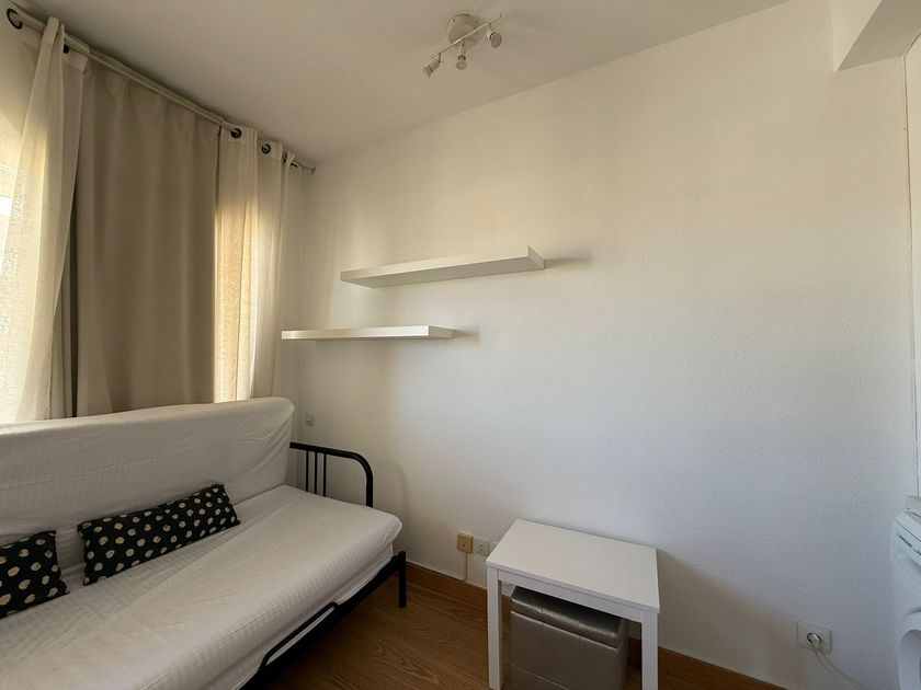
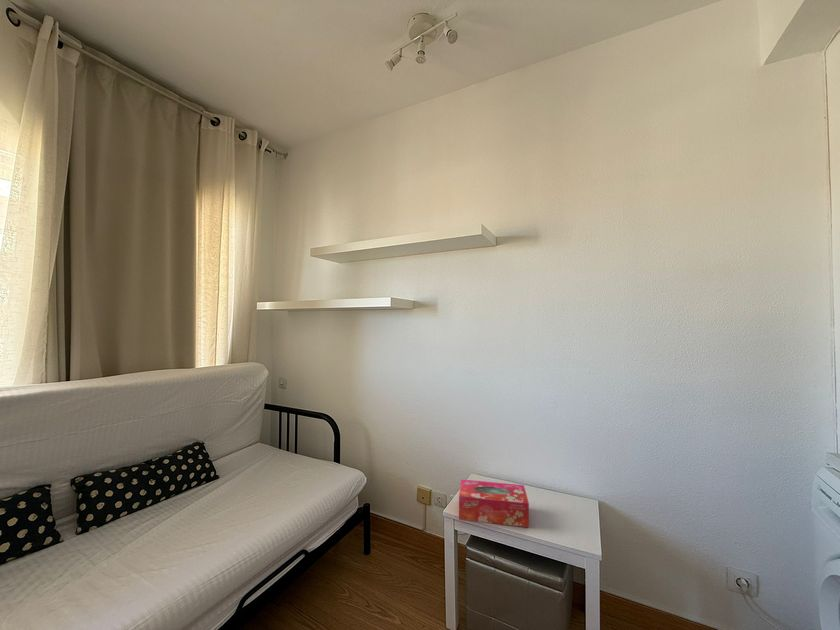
+ tissue box [458,478,530,528]
